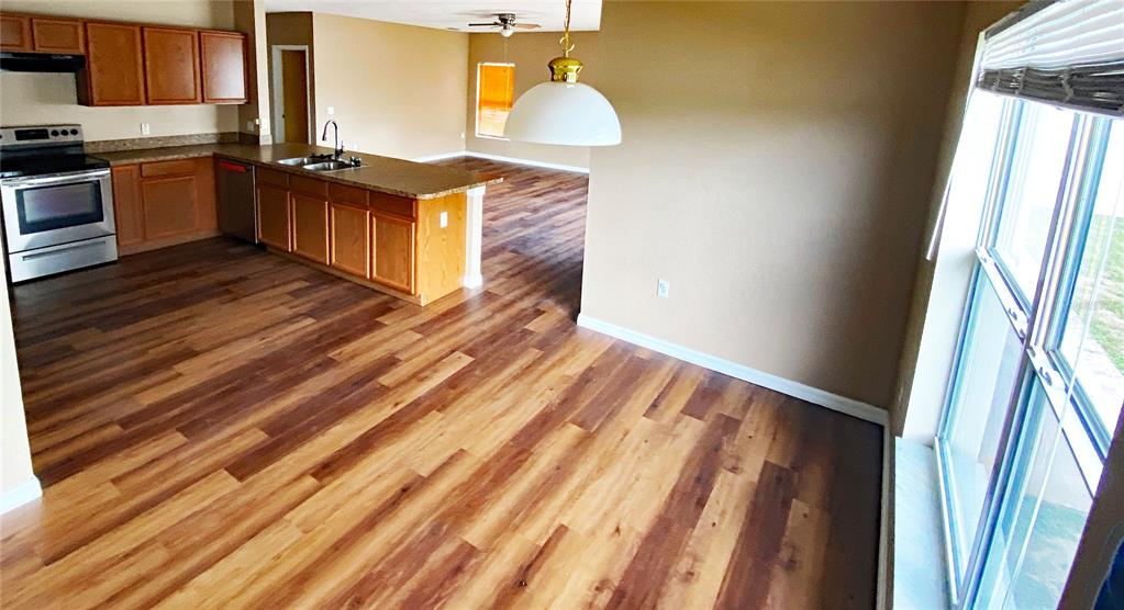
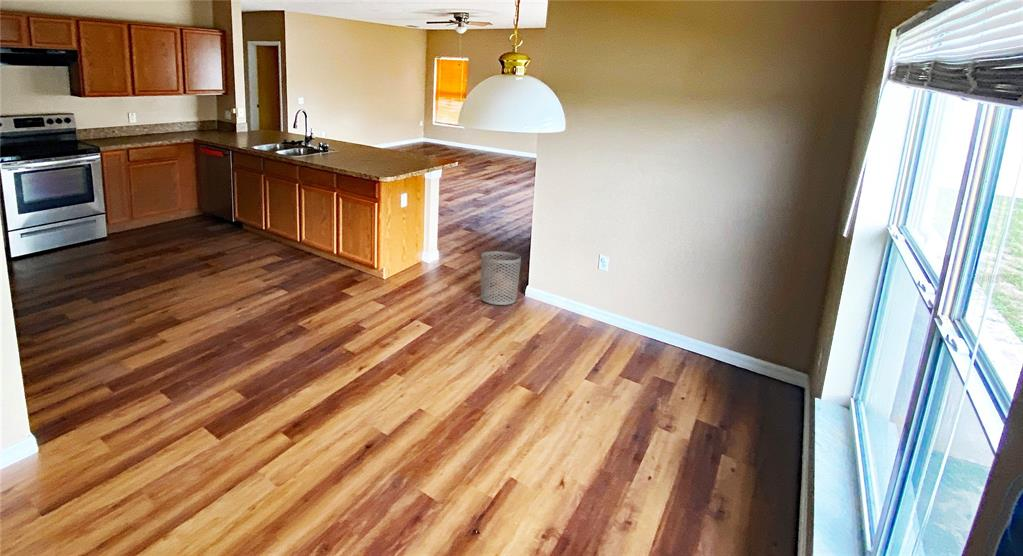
+ waste bin [480,250,522,306]
